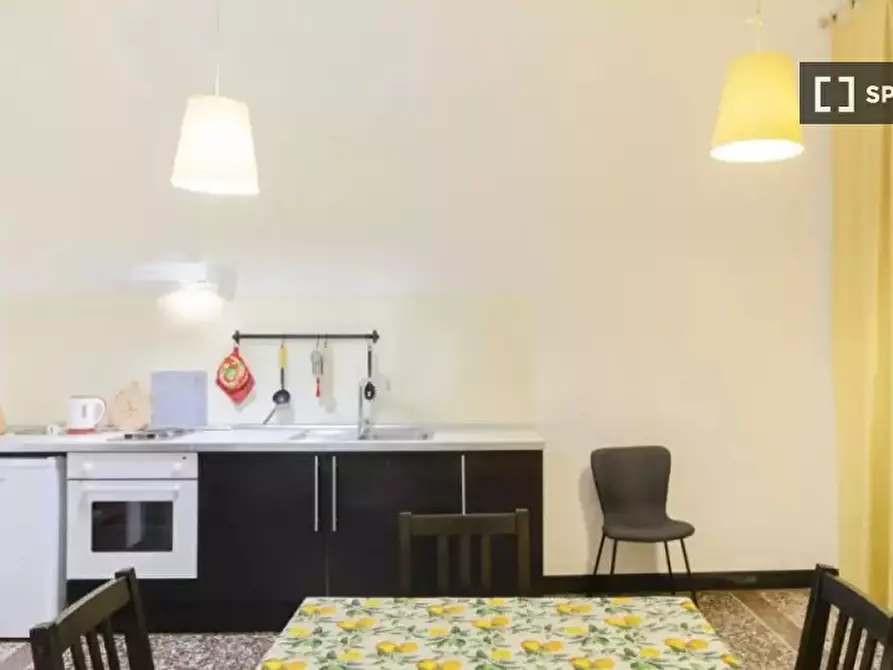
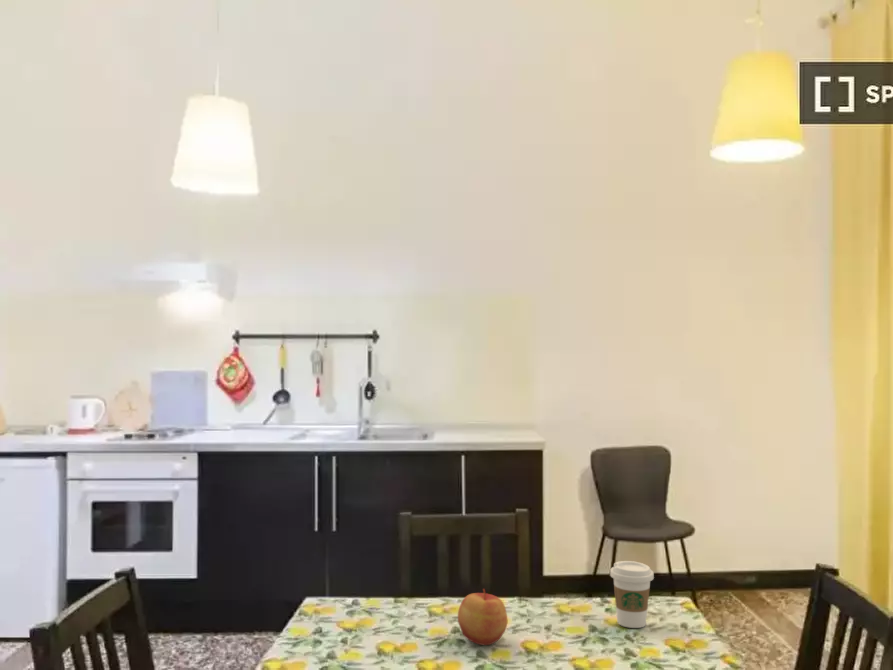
+ apple [457,588,508,646]
+ coffee cup [609,560,655,629]
